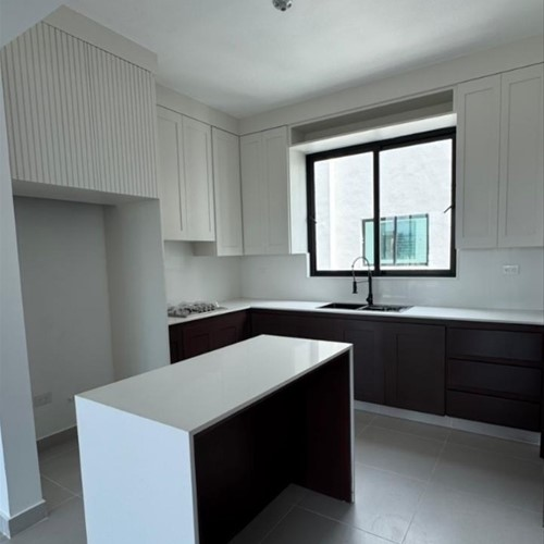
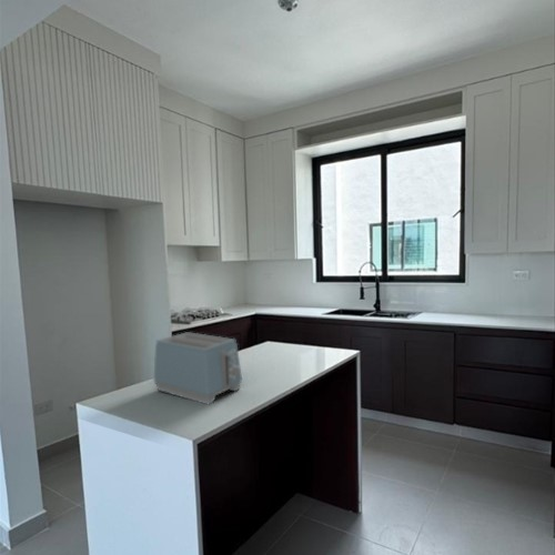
+ toaster [153,331,243,405]
